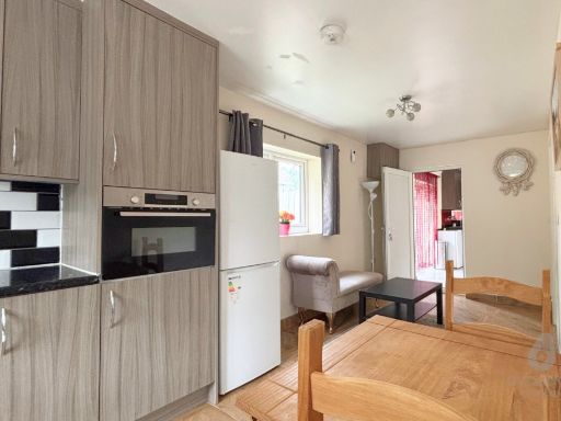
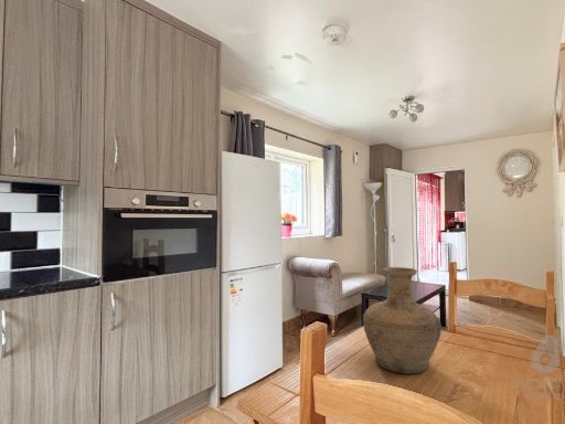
+ vase [362,266,443,375]
